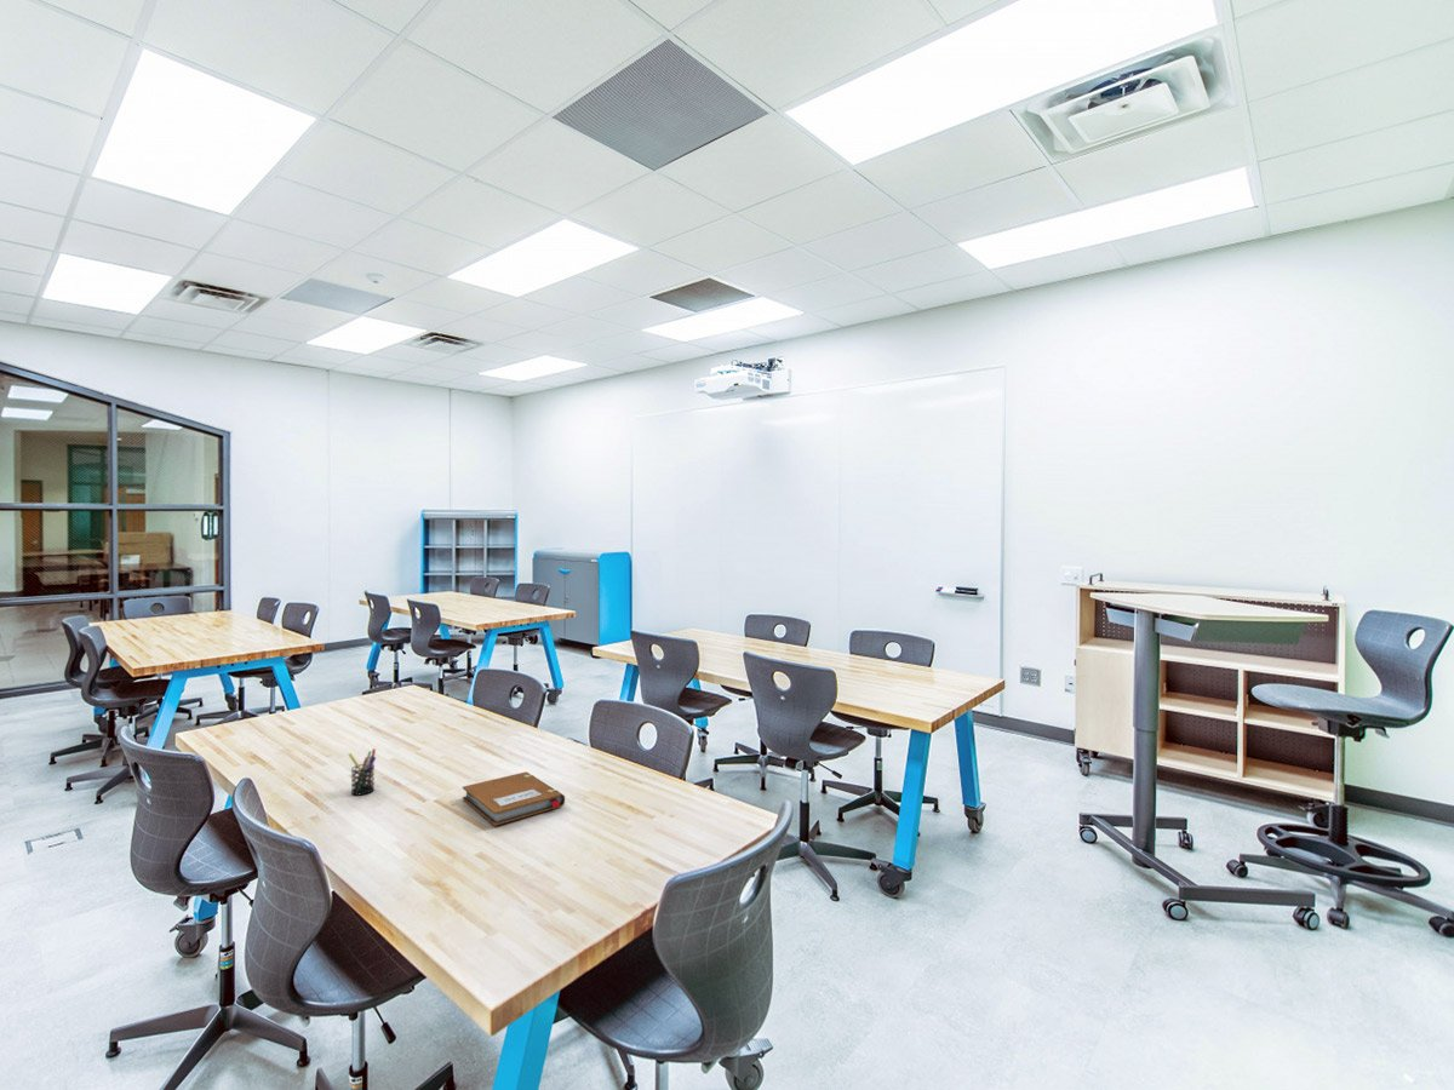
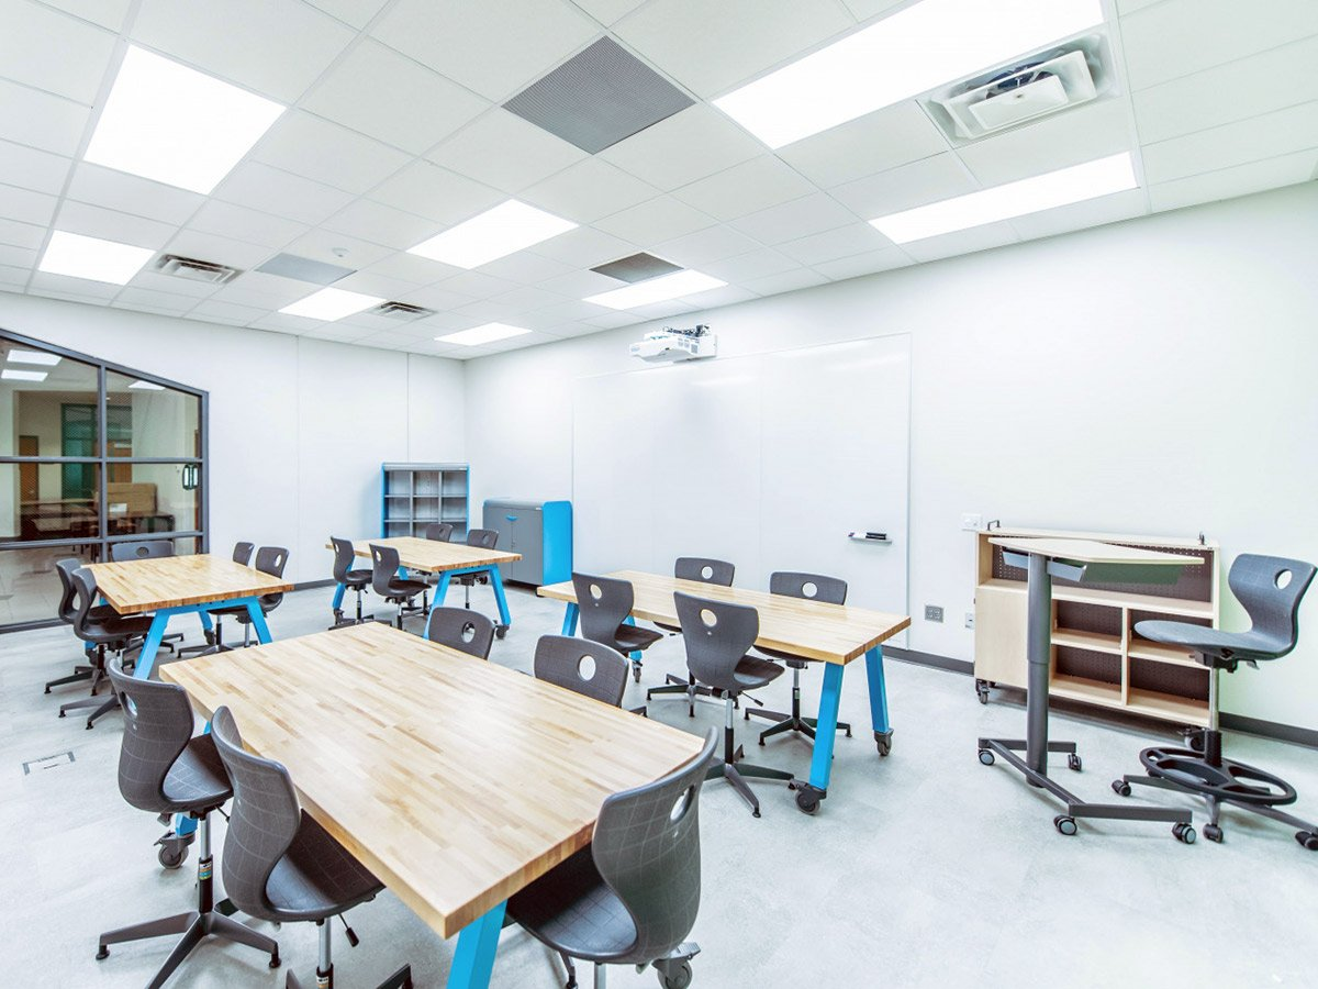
- notebook [462,770,566,827]
- pen holder [348,747,377,796]
